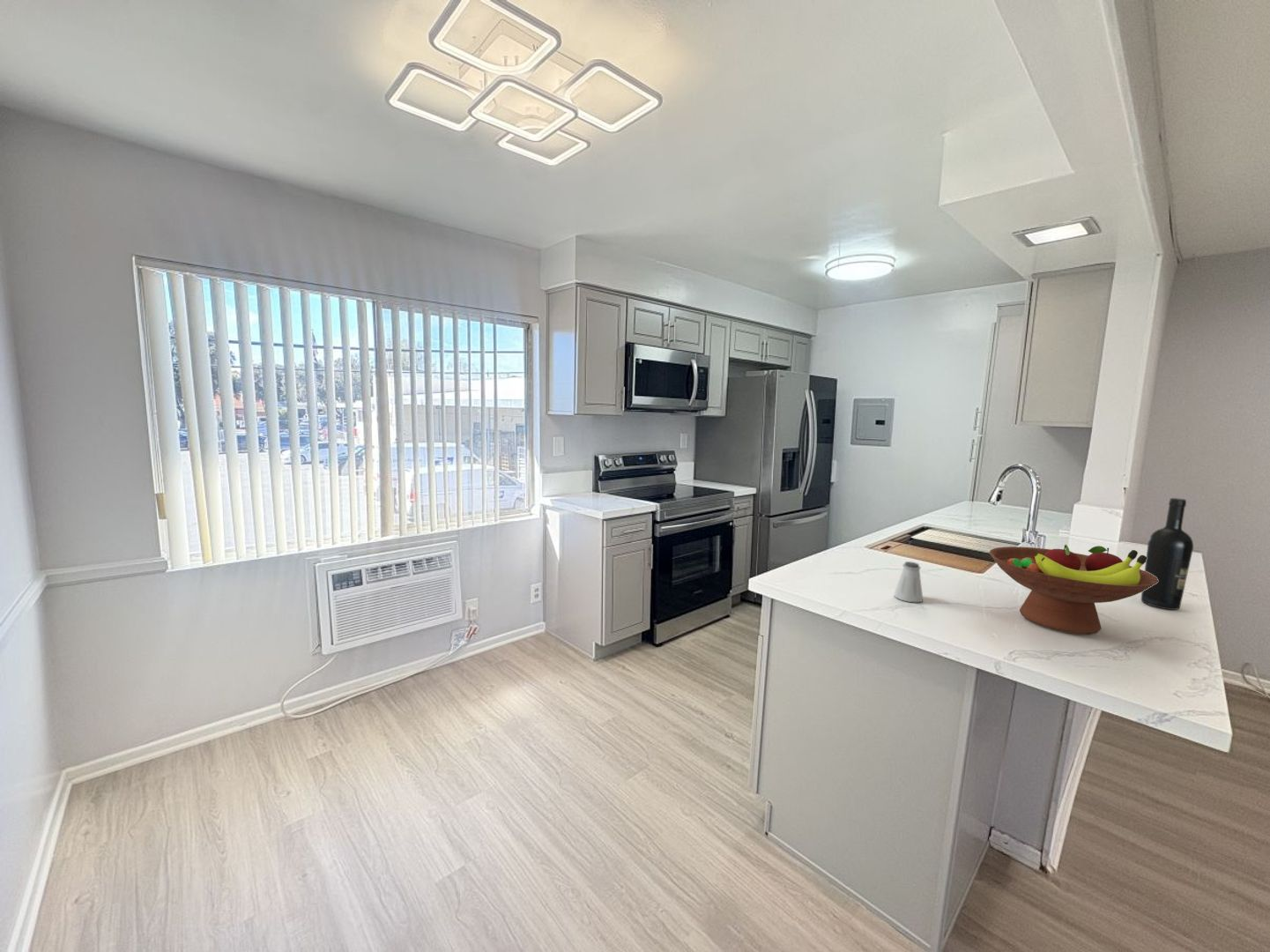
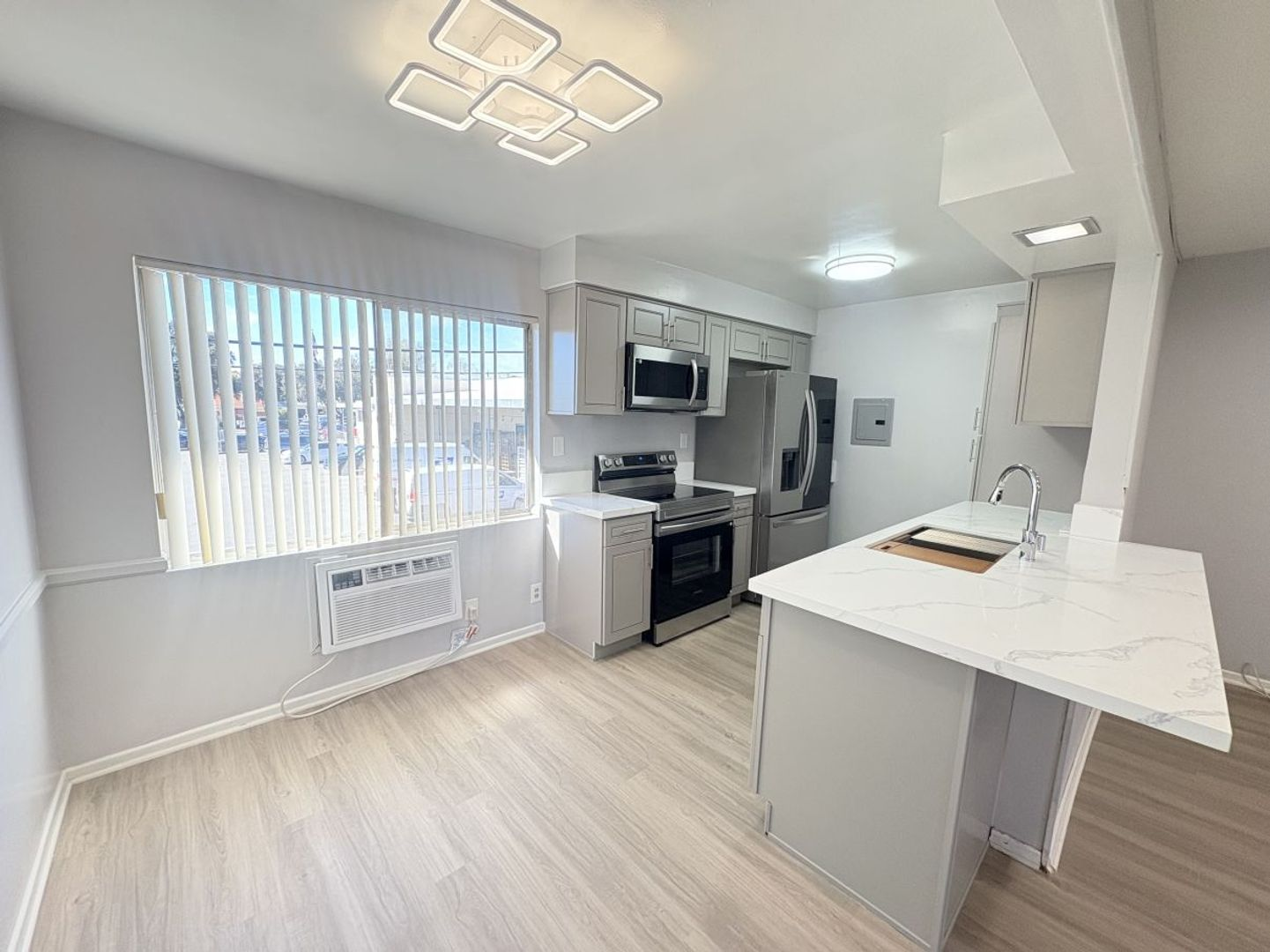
- fruit bowl [989,544,1158,636]
- wine bottle [1140,497,1194,611]
- saltshaker [893,561,924,603]
